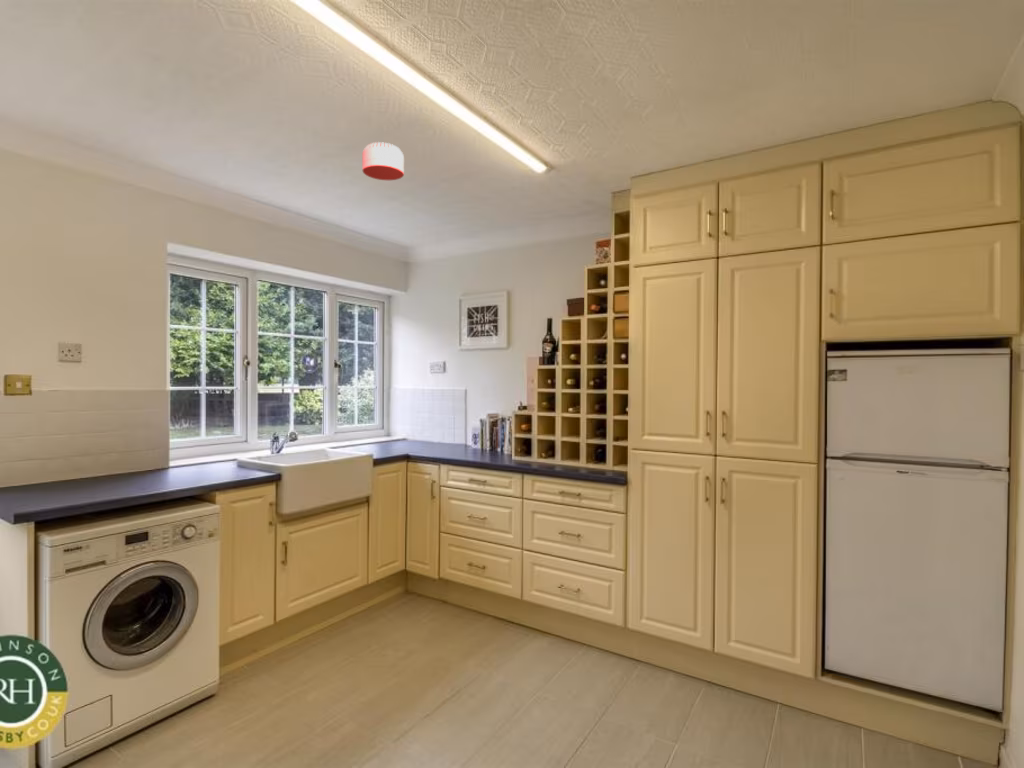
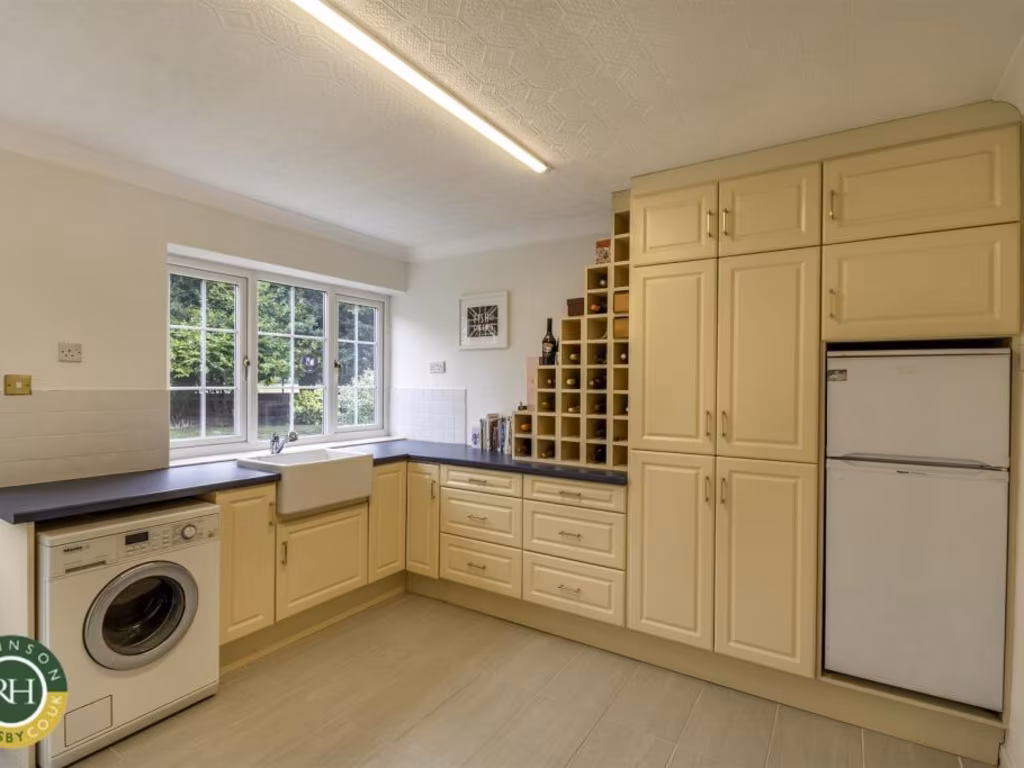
- smoke detector [362,141,405,181]
